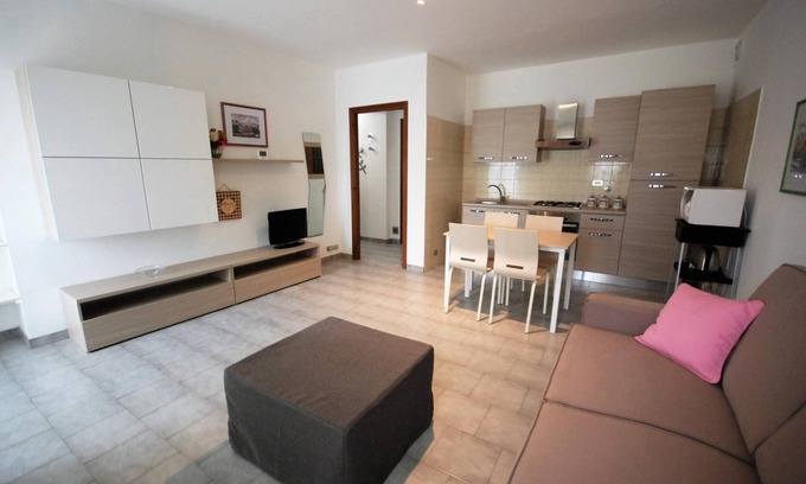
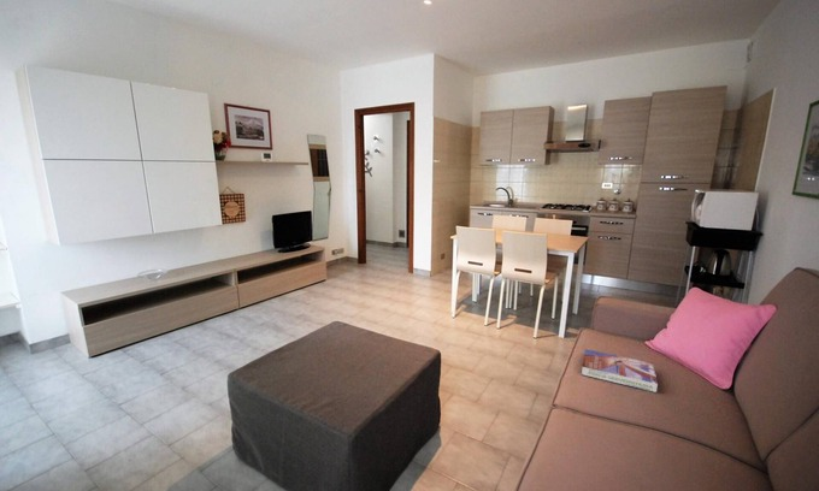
+ textbook [581,348,659,394]
